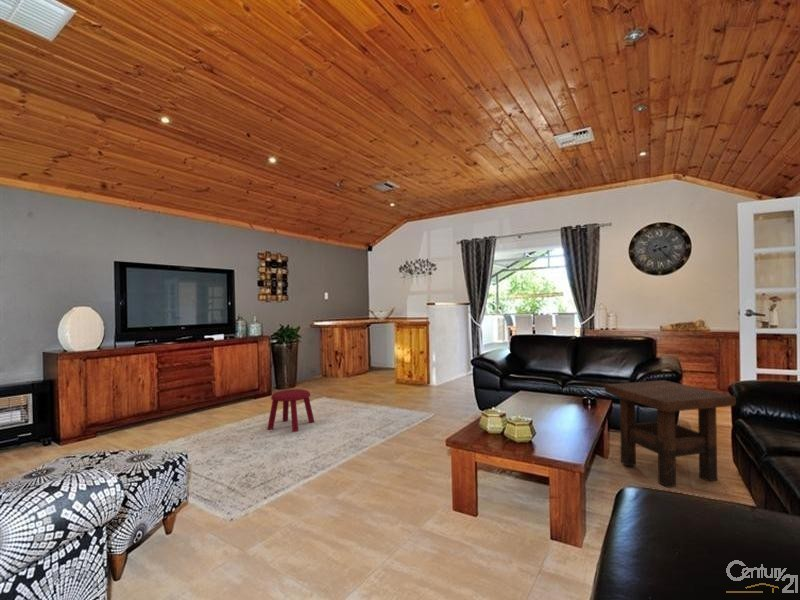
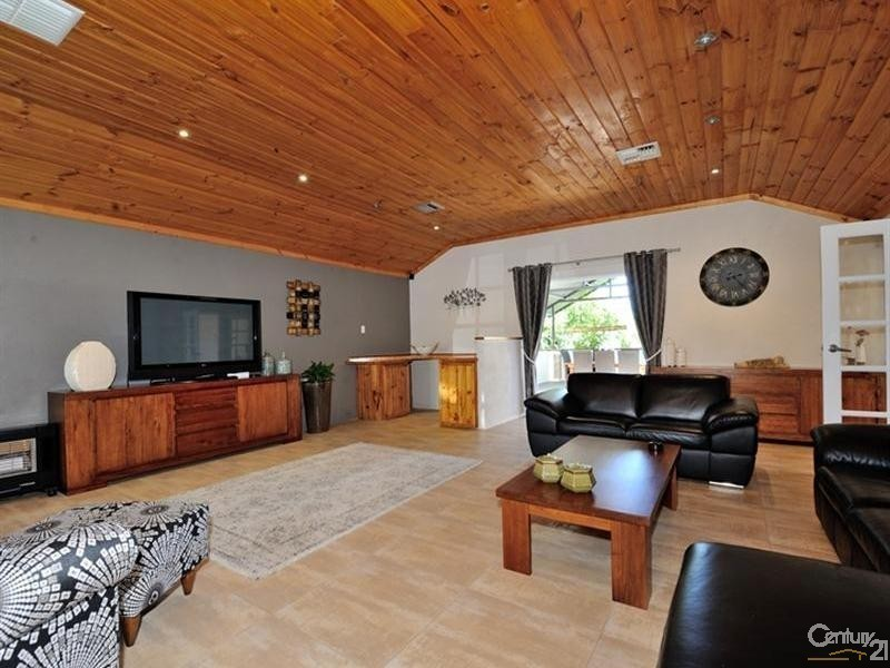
- side table [604,379,737,488]
- stool [266,388,315,433]
